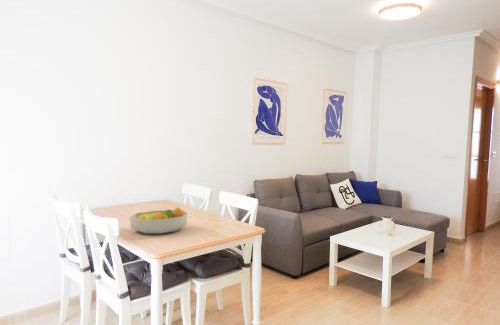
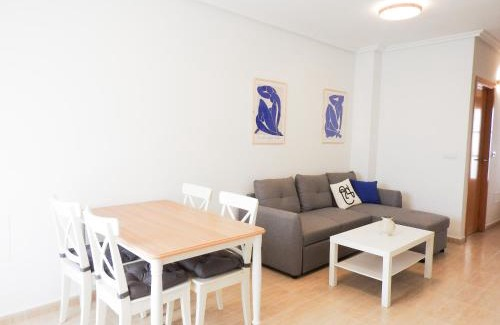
- fruit bowl [128,206,189,235]
